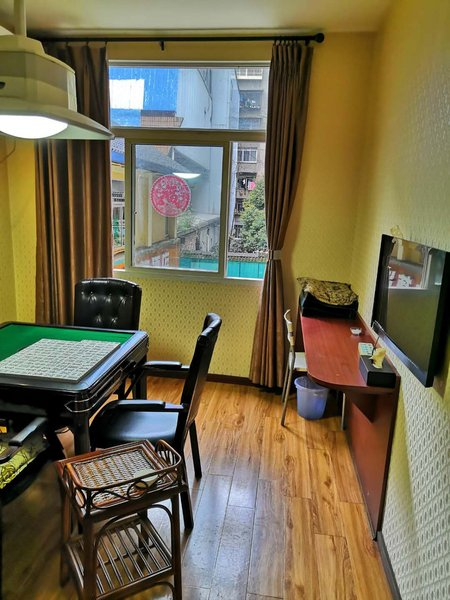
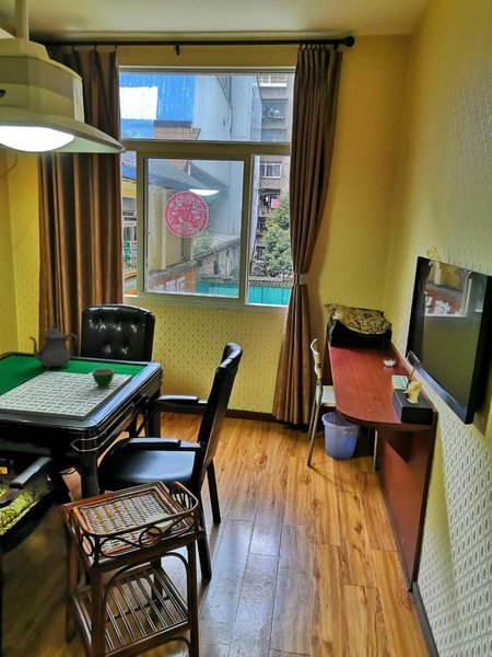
+ teacup [91,367,116,390]
+ teapot [28,321,79,371]
